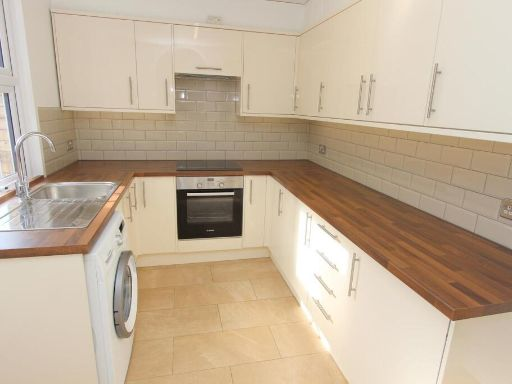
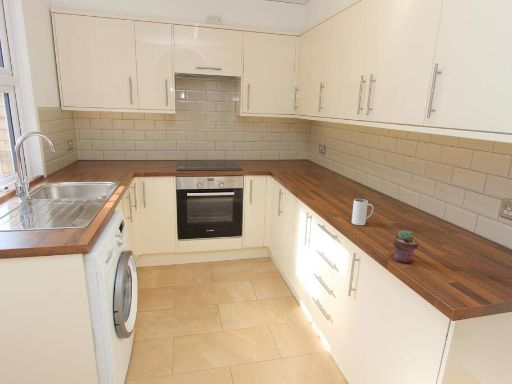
+ potted succulent [392,229,420,264]
+ mug [351,198,374,226]
